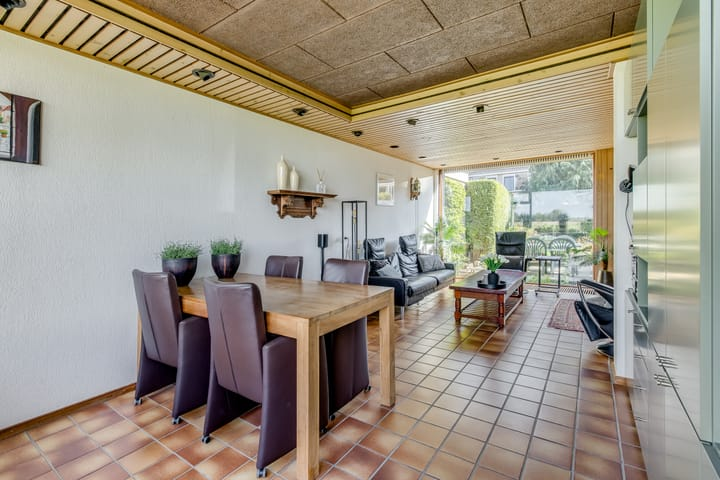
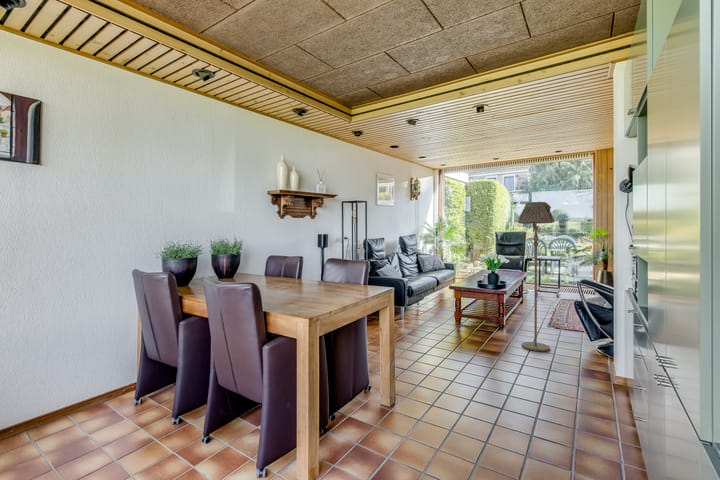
+ floor lamp [517,201,555,352]
